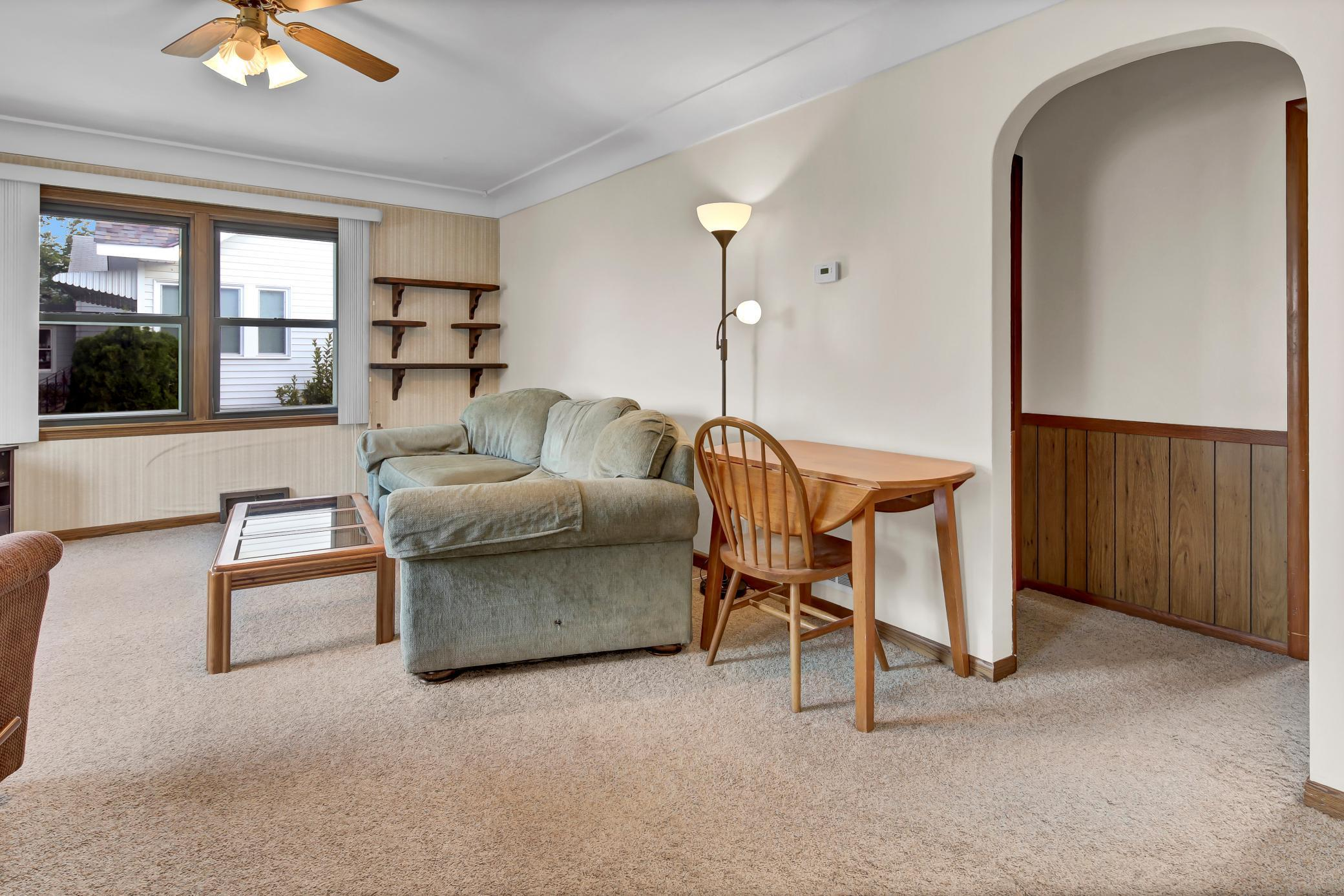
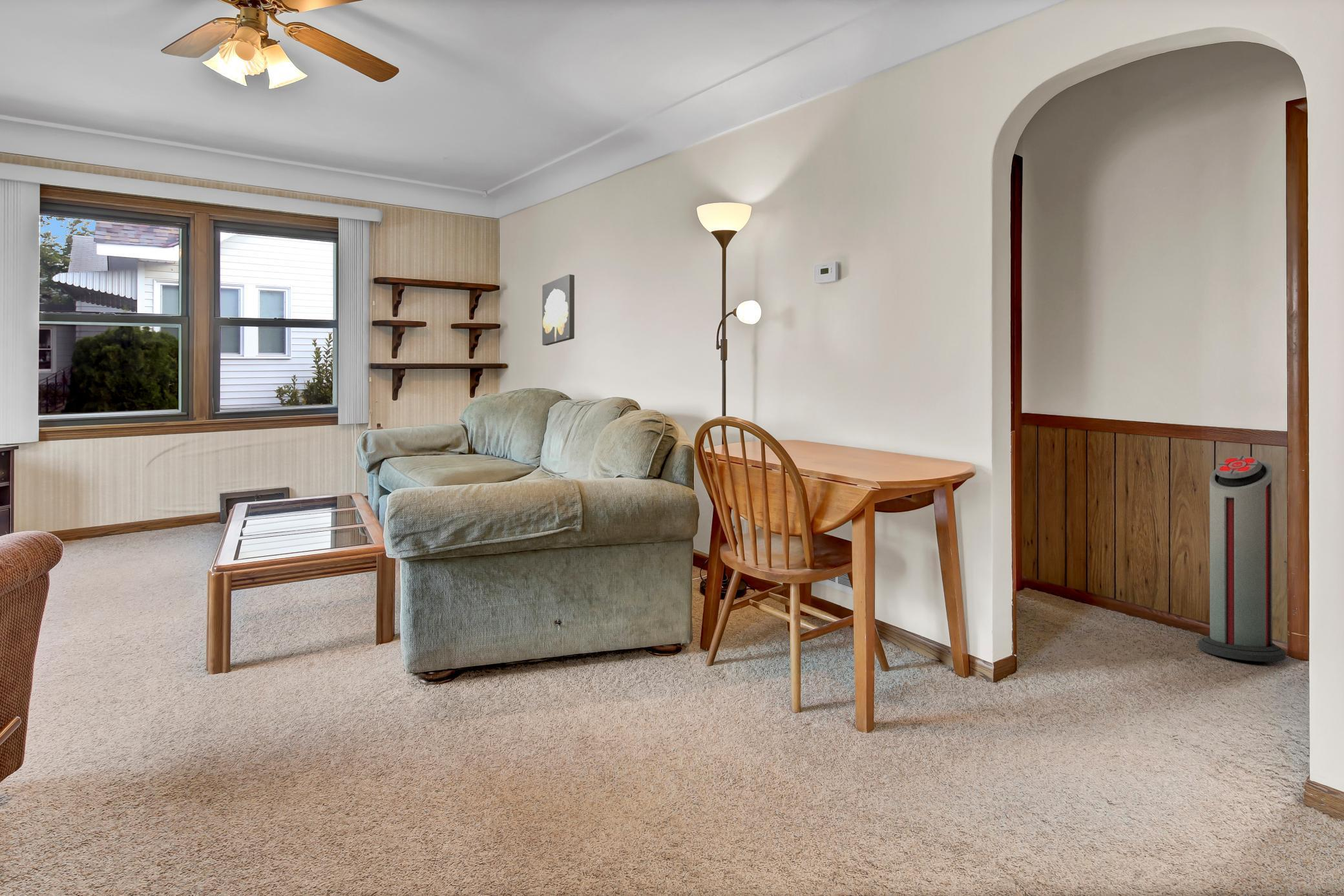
+ wall art [541,274,575,346]
+ air purifier [1197,455,1286,662]
